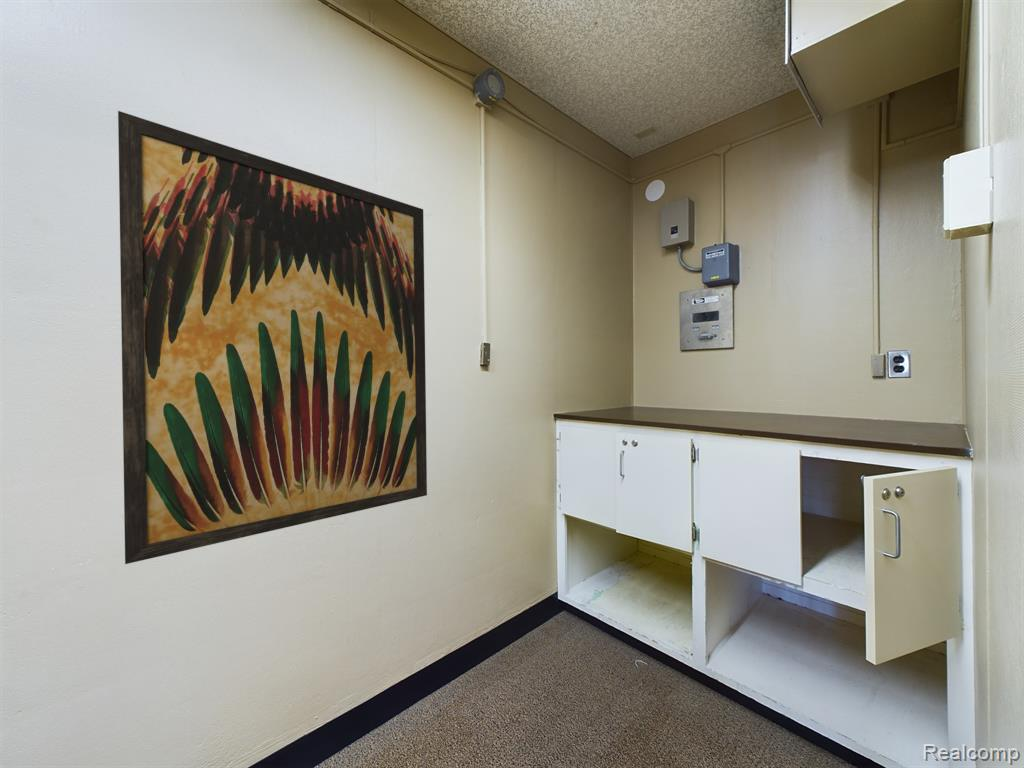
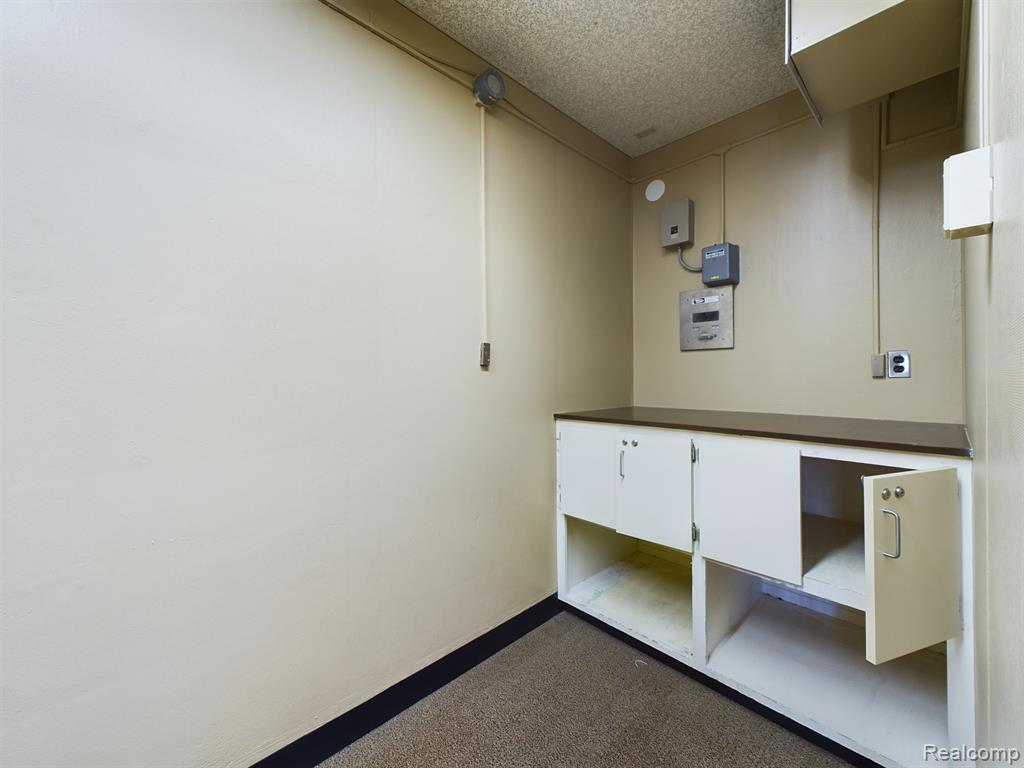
- wall art [117,110,428,565]
